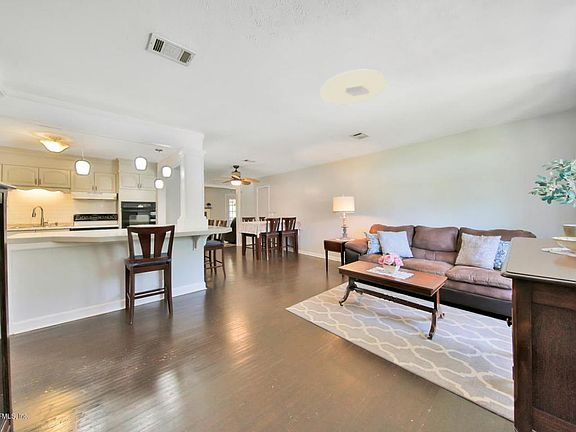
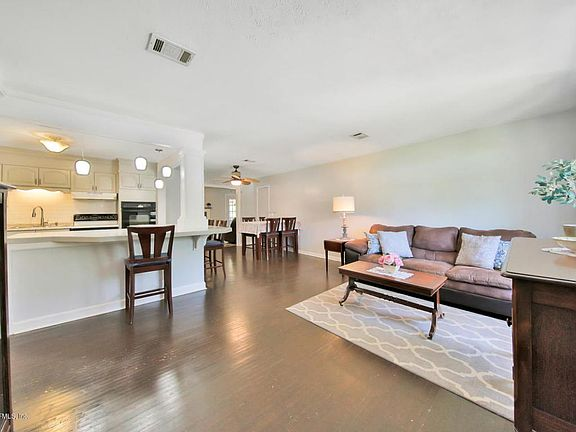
- ceiling light [320,69,388,106]
